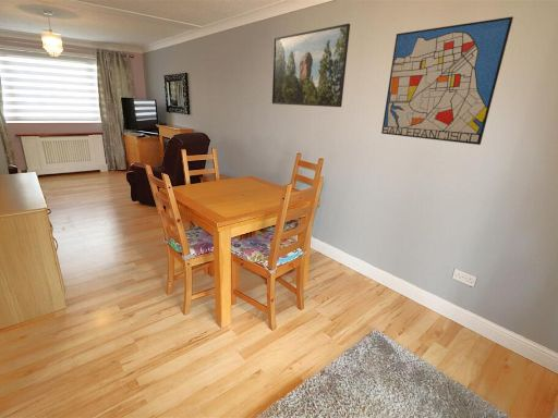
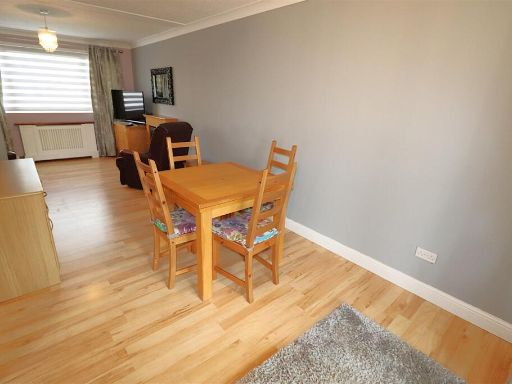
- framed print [271,23,351,108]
- wall art [380,15,514,146]
